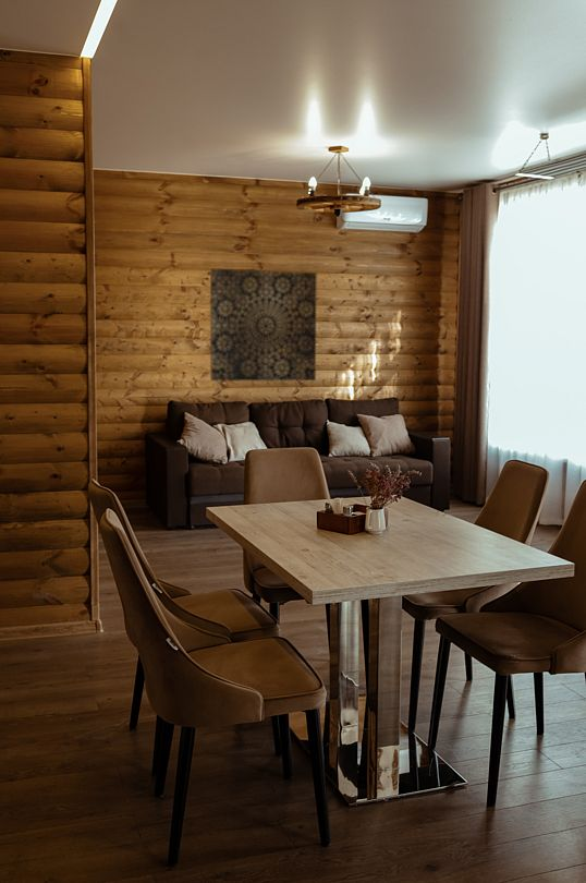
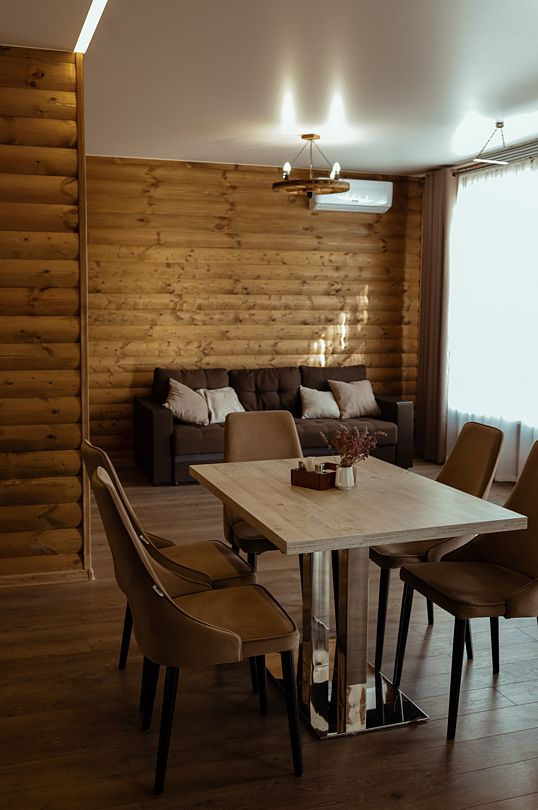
- wall art [209,268,318,382]
